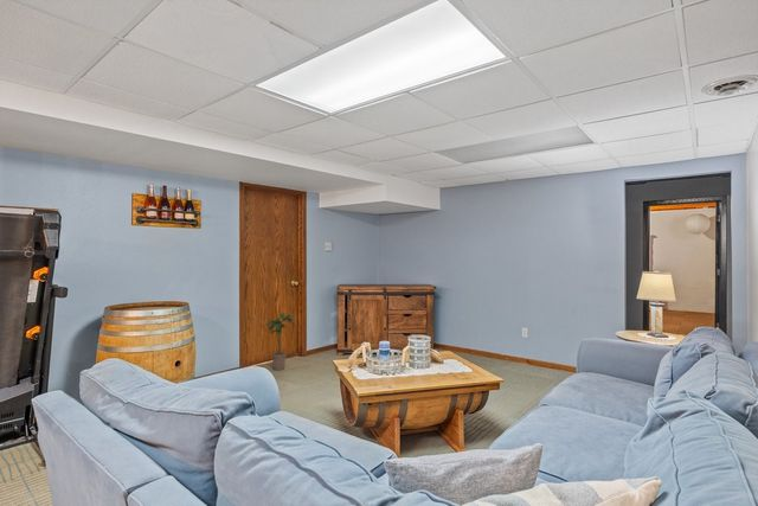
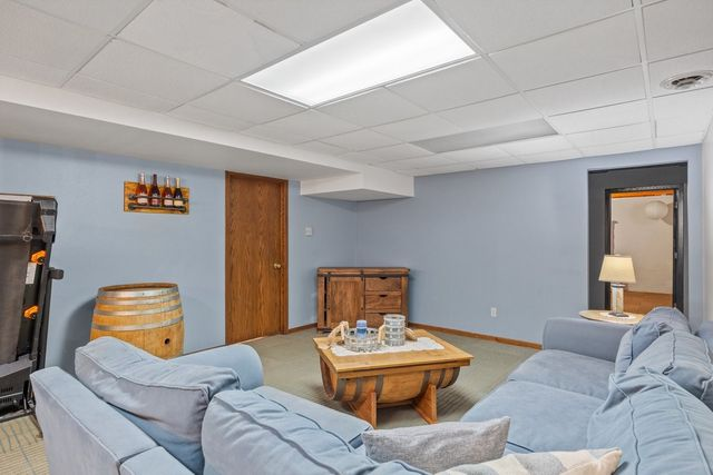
- potted plant [264,310,297,371]
